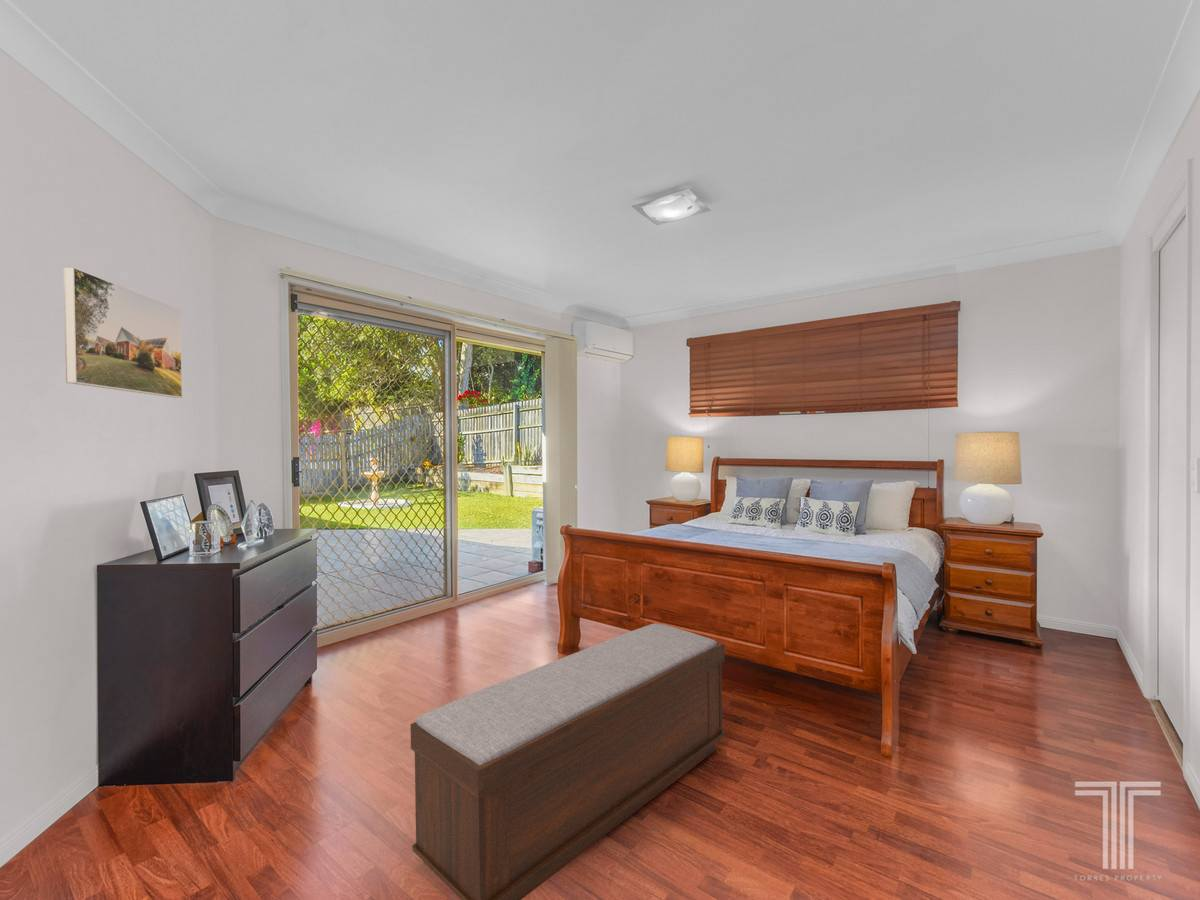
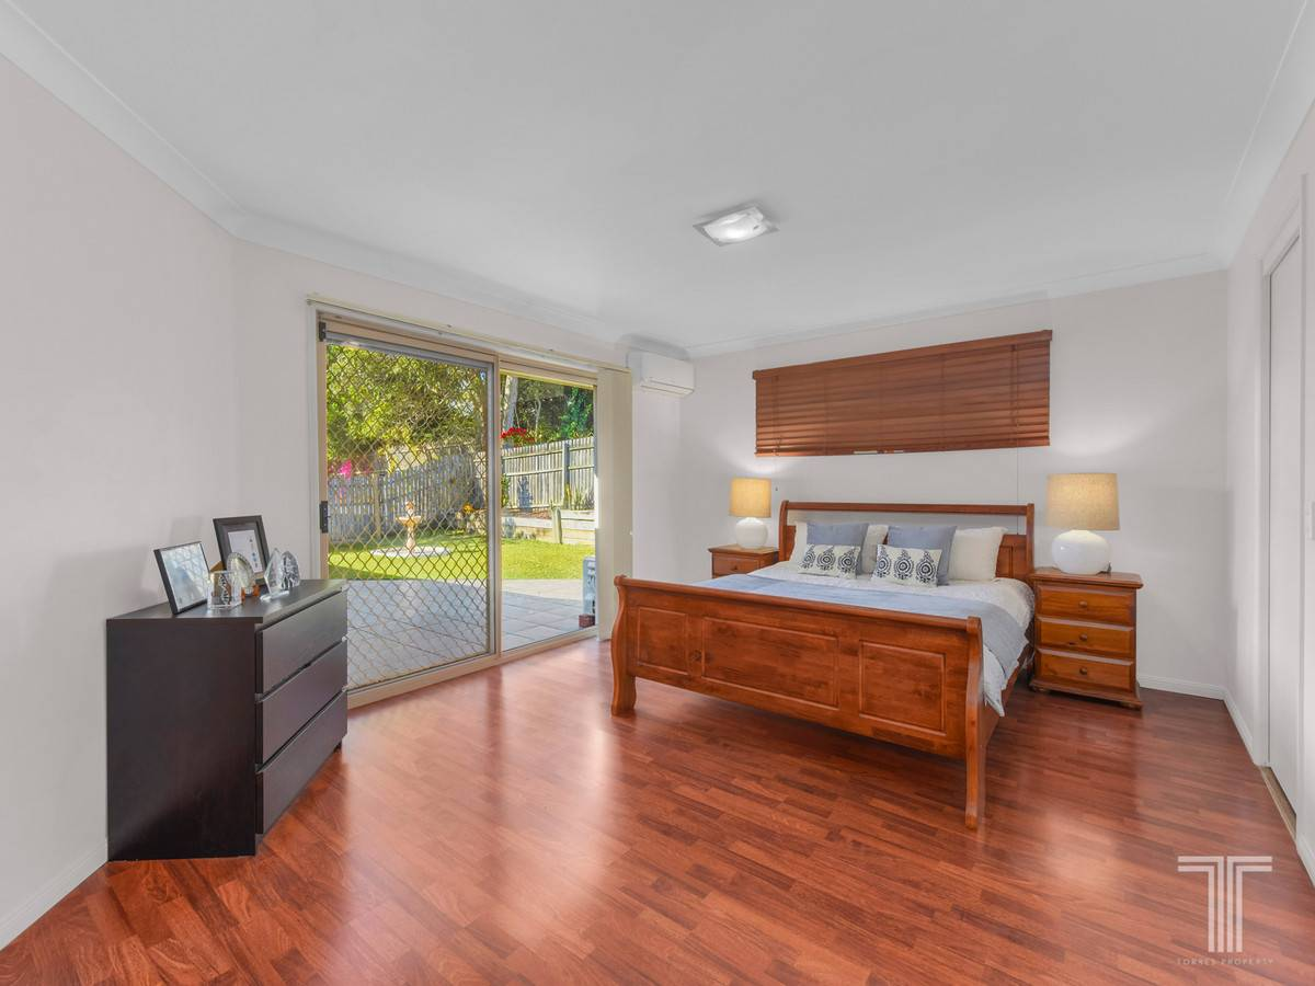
- bench [410,622,726,900]
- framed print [63,266,183,399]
